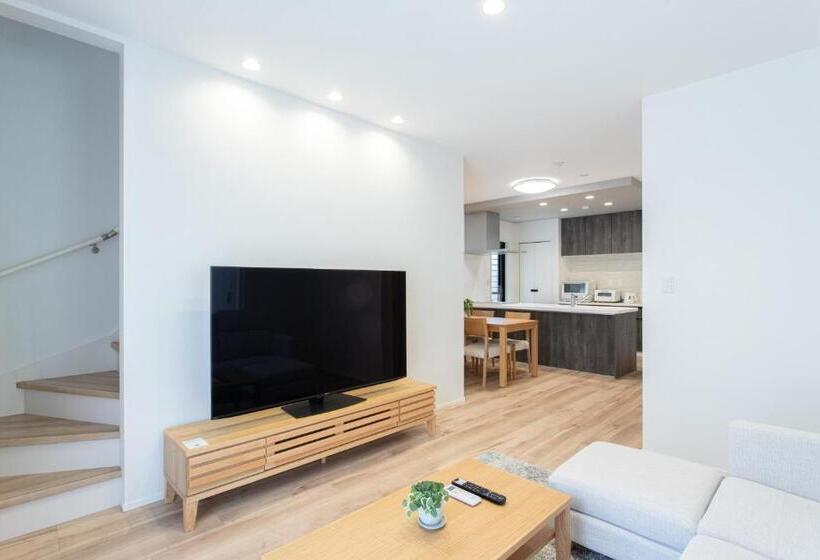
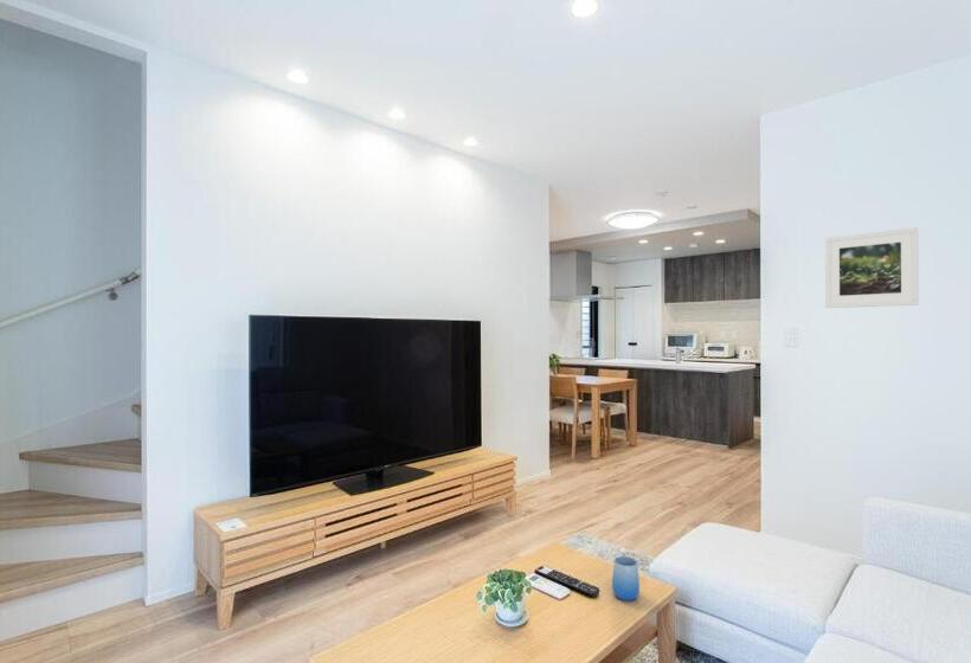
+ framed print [824,226,920,309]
+ cup [611,555,641,601]
